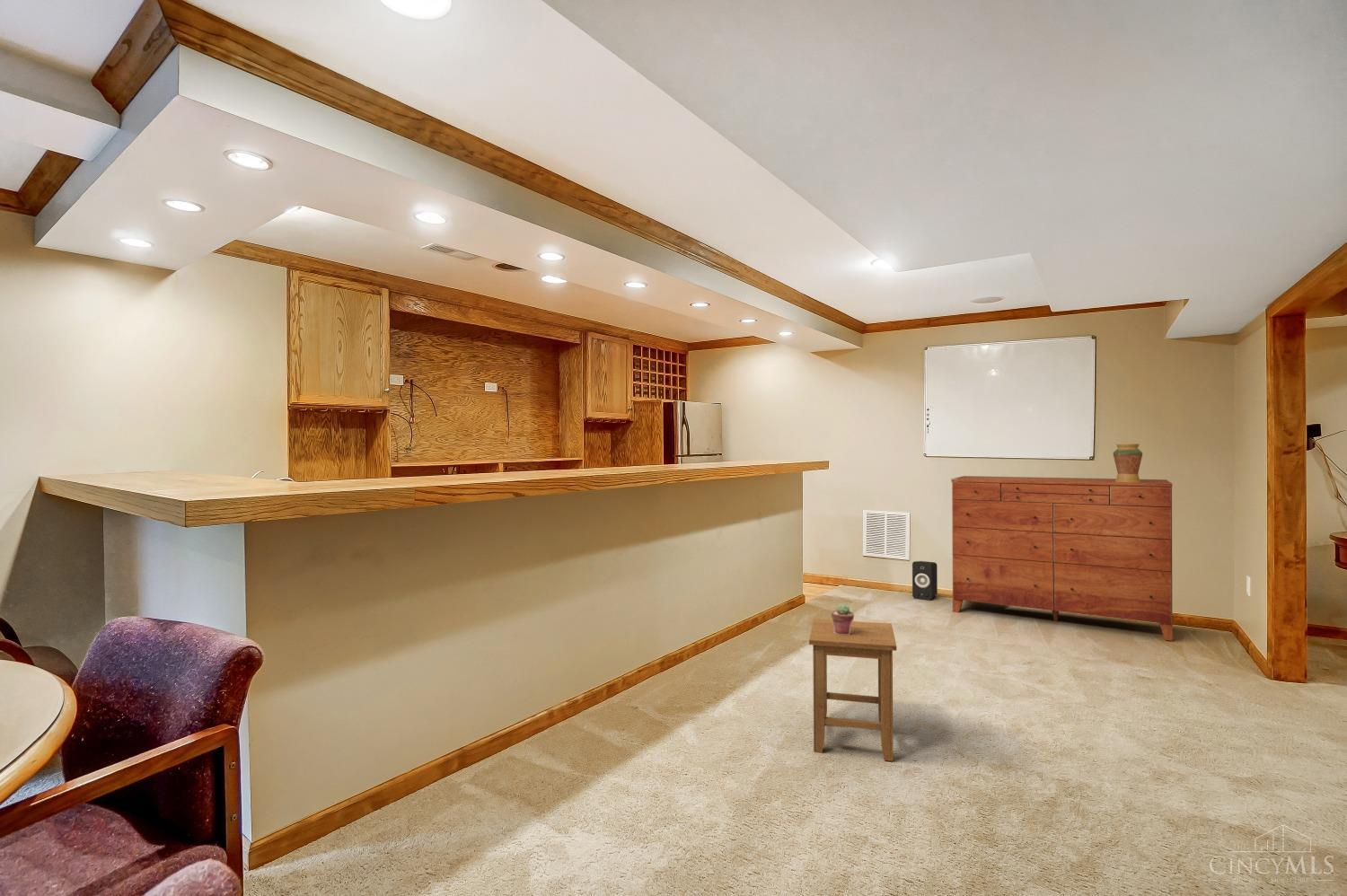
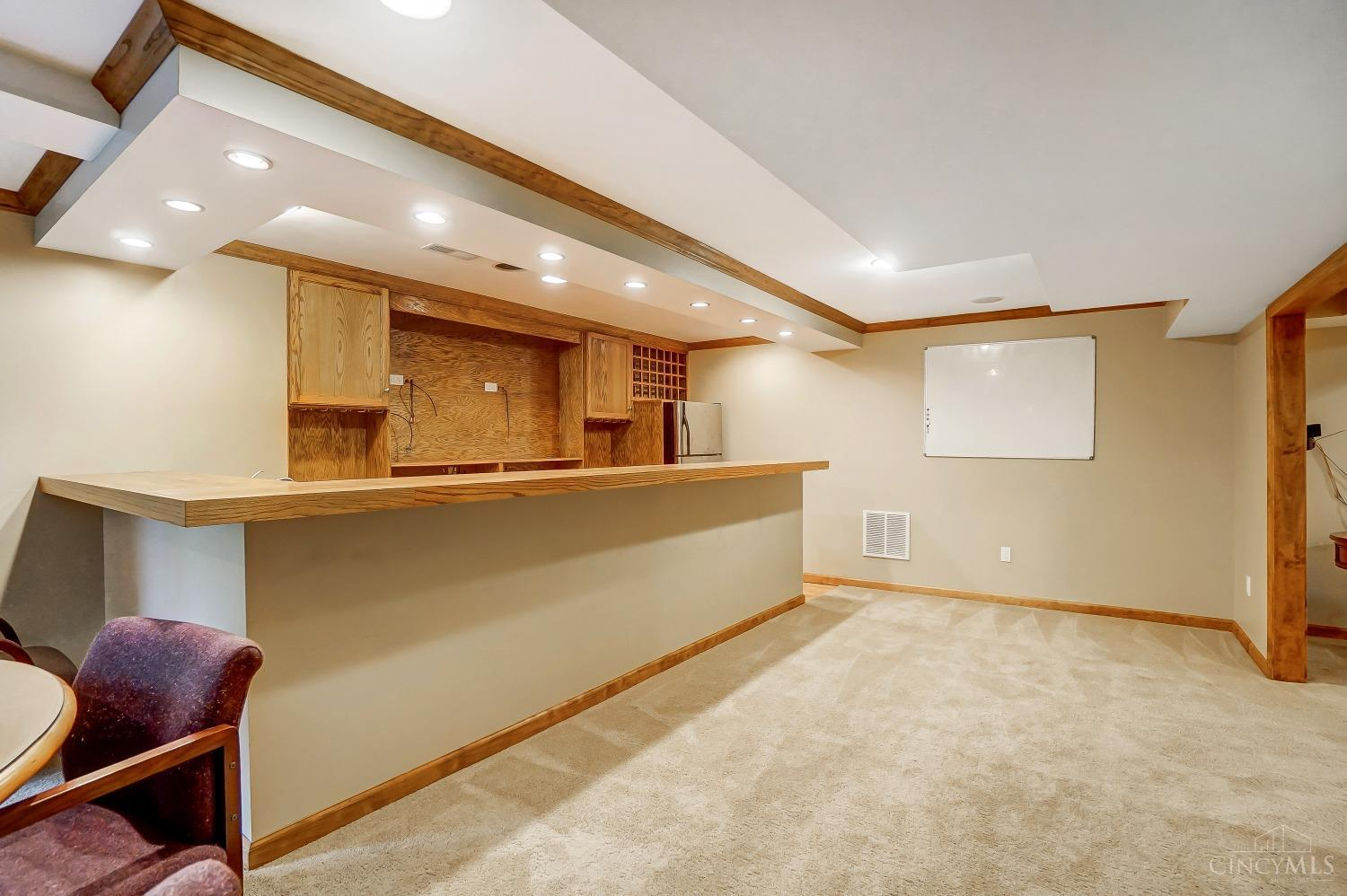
- stool [808,618,897,762]
- potted succulent [831,603,855,635]
- speaker [911,560,938,601]
- dresser [950,475,1174,642]
- decorative vase [1113,443,1143,482]
